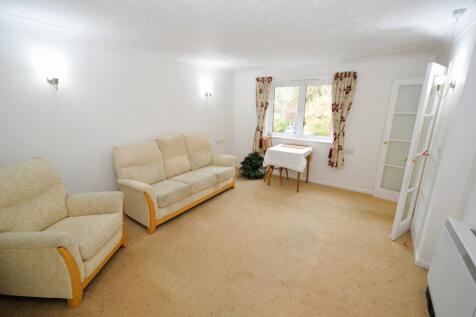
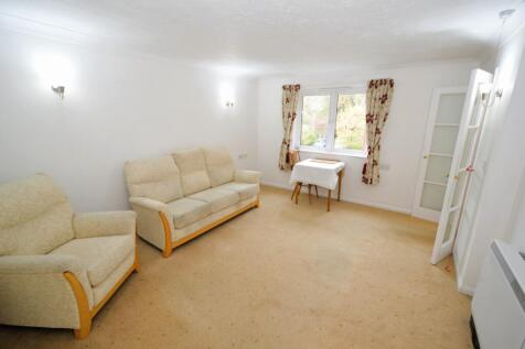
- potted plant [238,151,268,179]
